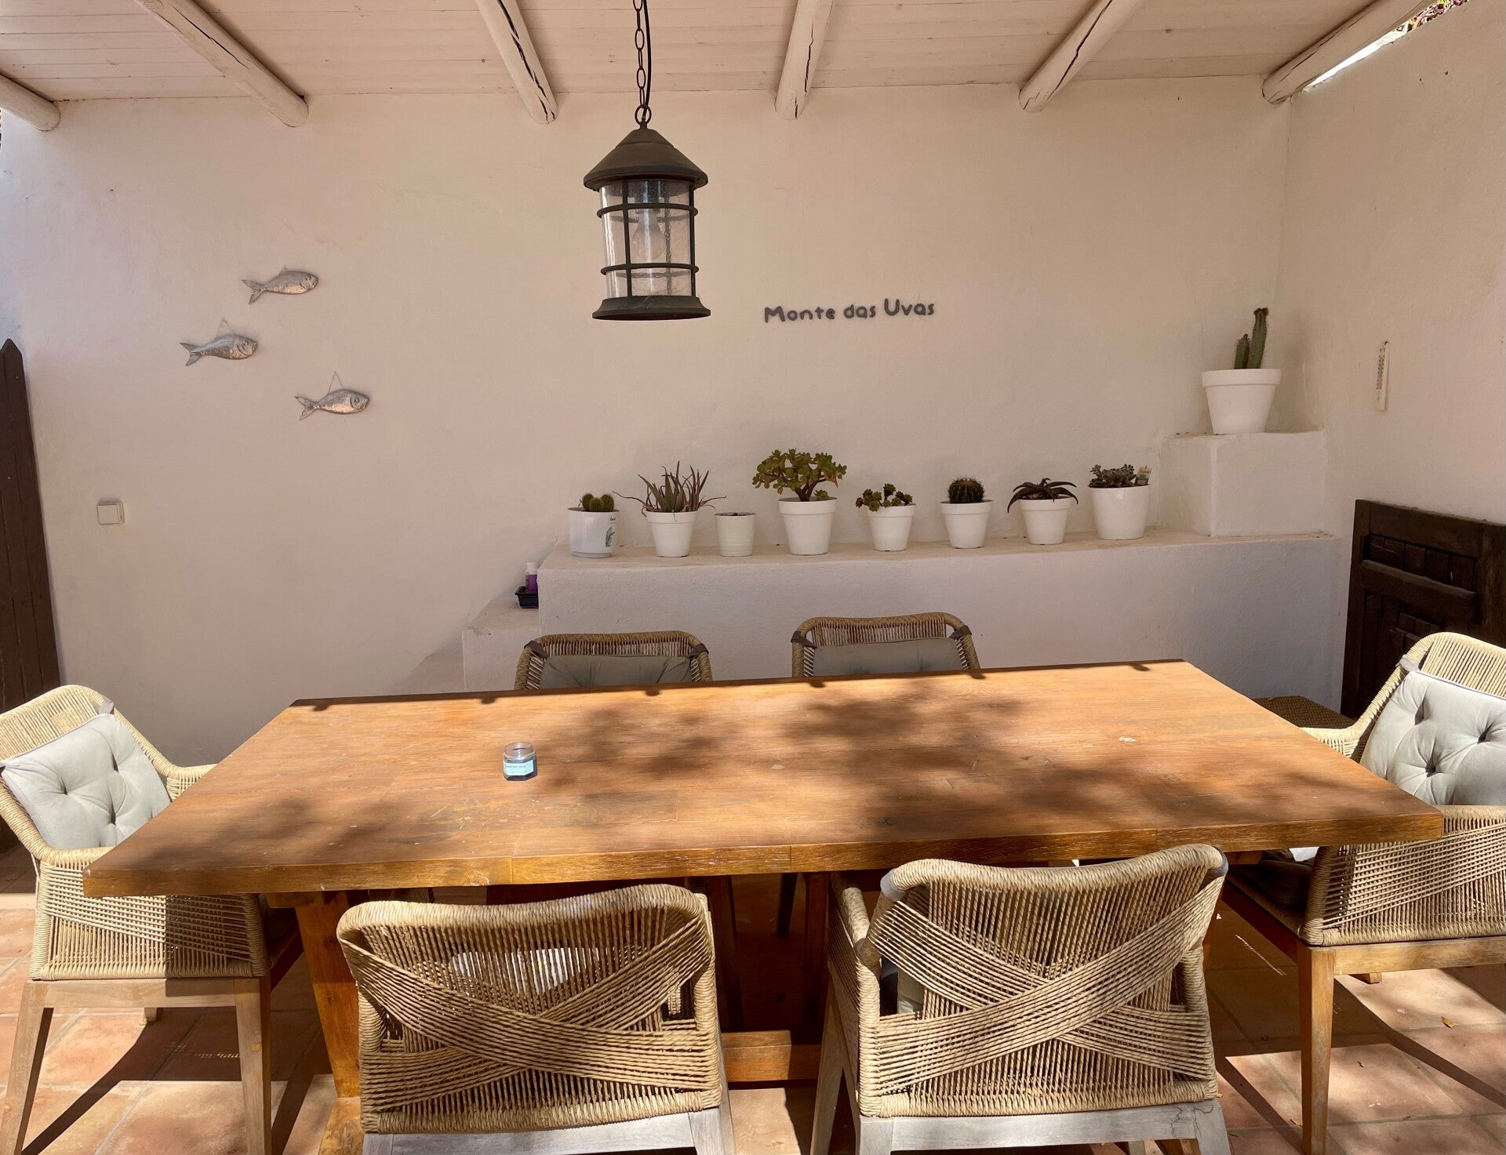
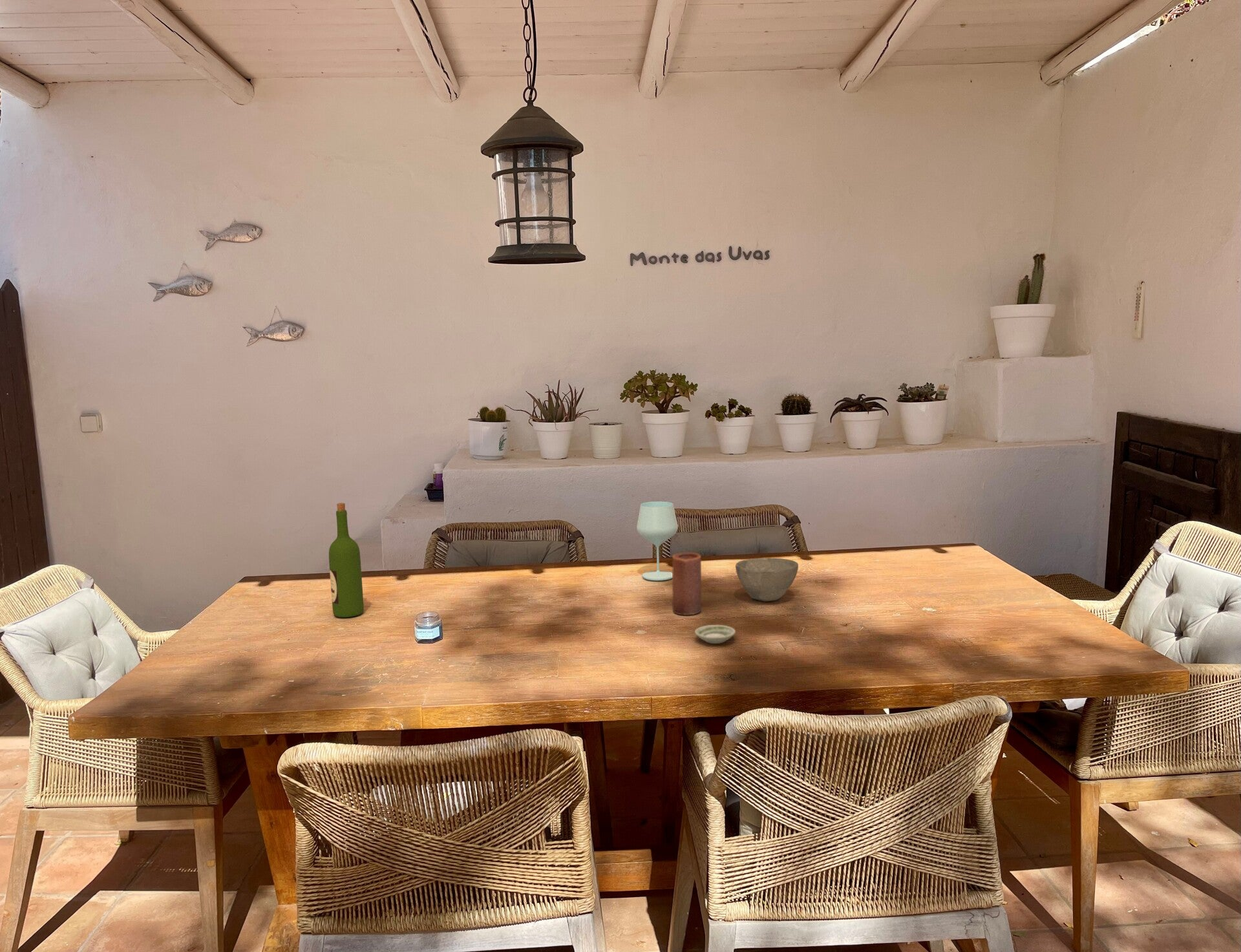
+ bowl [735,558,799,602]
+ wine glass [636,501,679,581]
+ wine bottle [328,502,365,618]
+ candle [672,552,702,616]
+ saucer [694,624,736,644]
